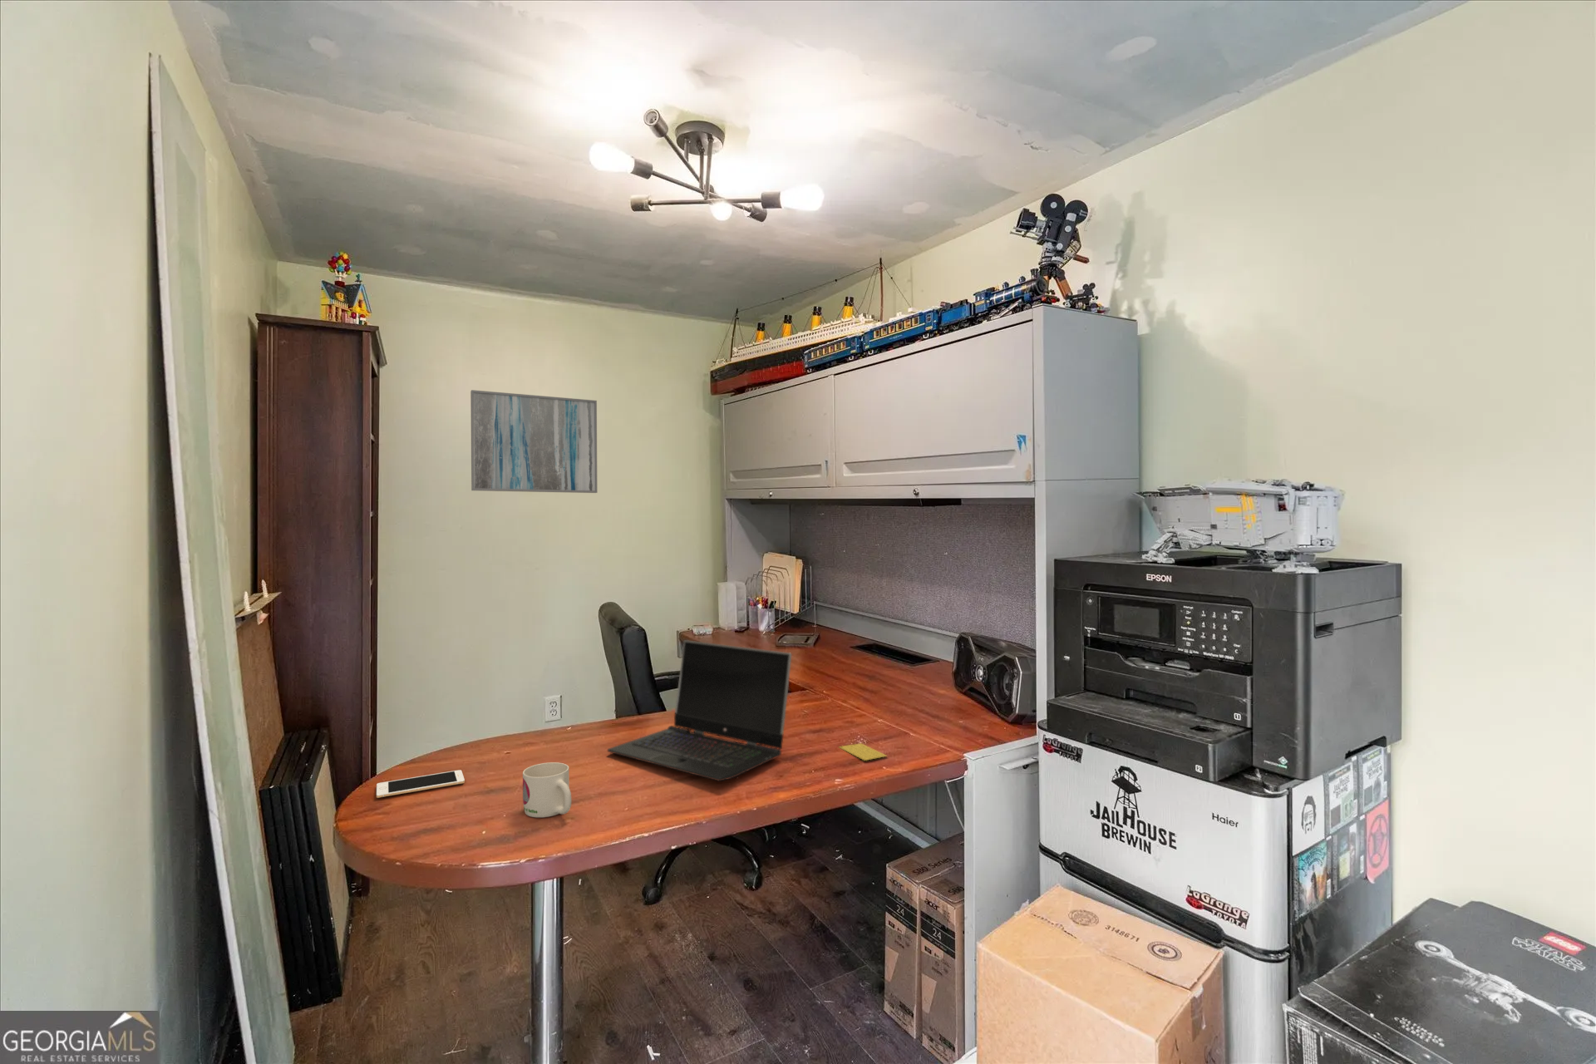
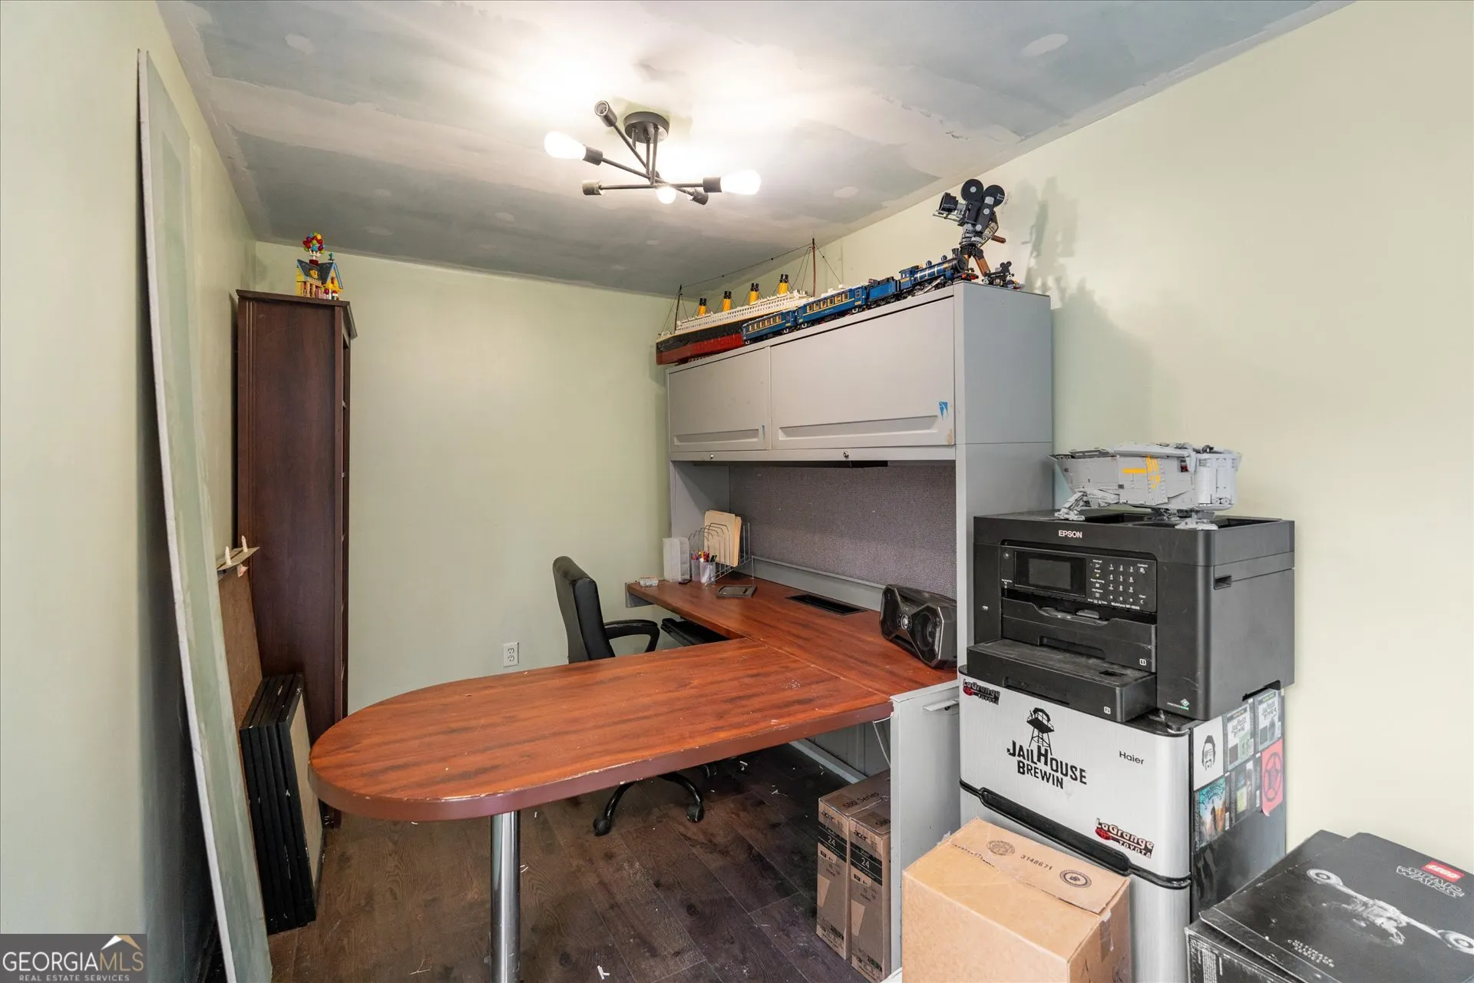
- laptop computer [607,639,792,781]
- cell phone [375,768,466,799]
- sticky note [837,742,888,761]
- wall art [469,390,598,494]
- mug [522,761,572,818]
